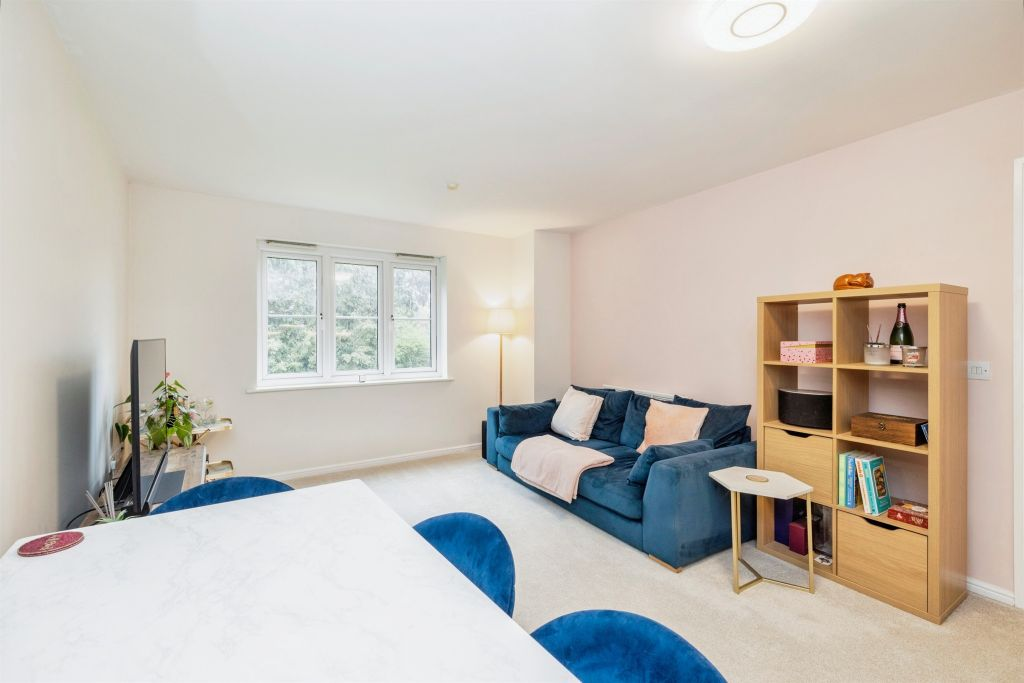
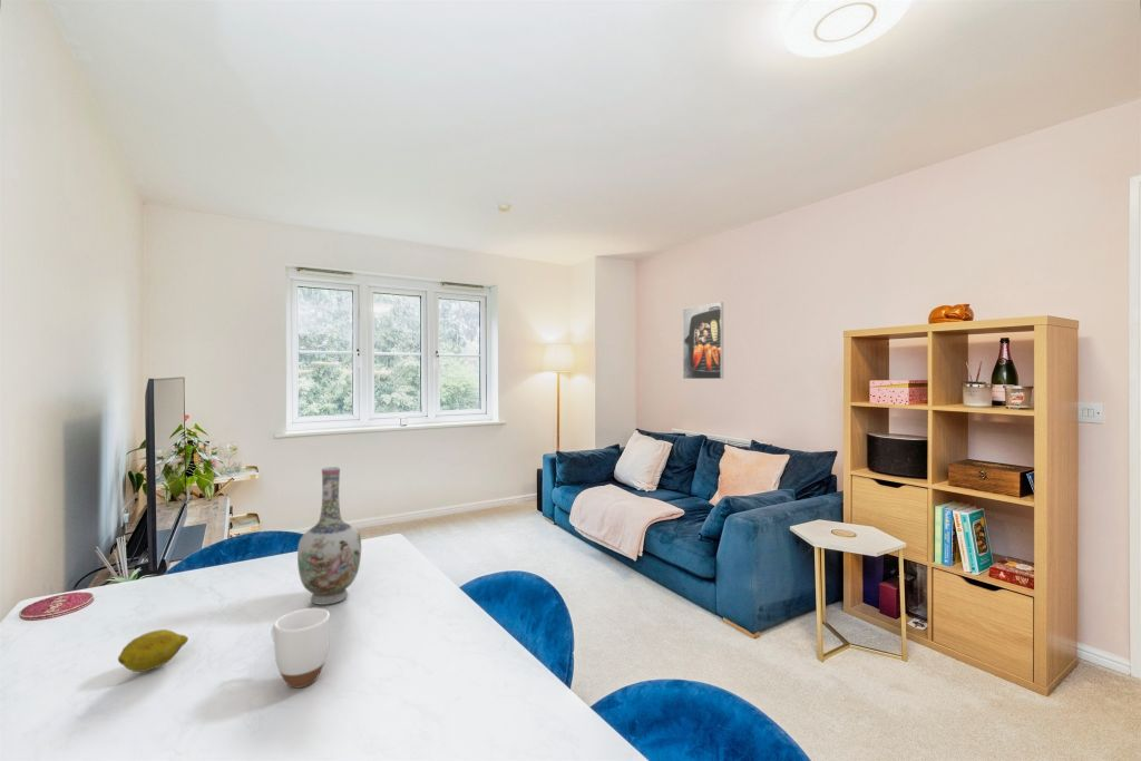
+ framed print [682,301,724,380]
+ vase [296,466,362,606]
+ mug [271,607,331,689]
+ fruit [117,628,189,673]
